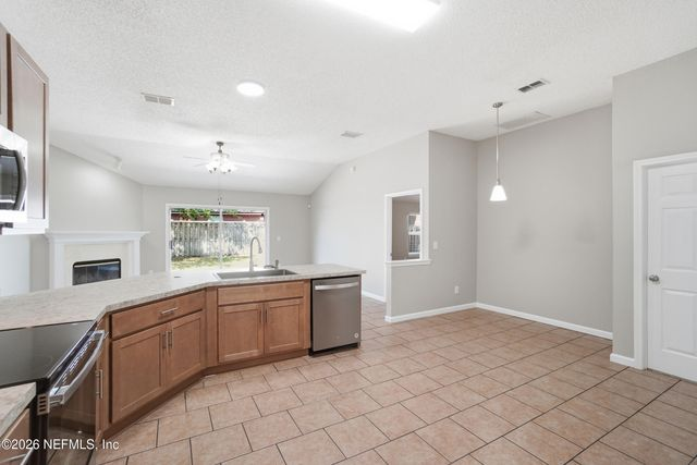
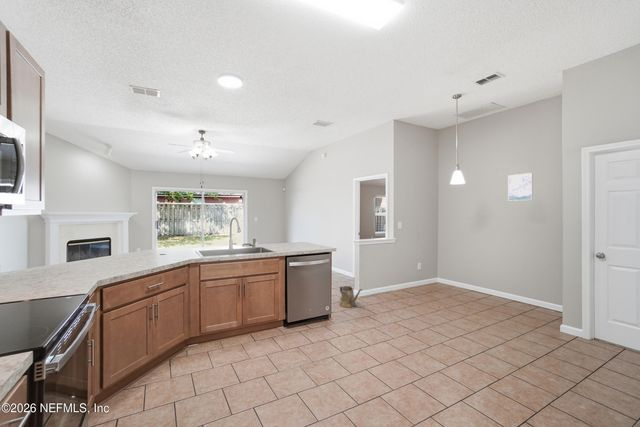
+ watering can [339,285,363,308]
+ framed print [507,172,534,202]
